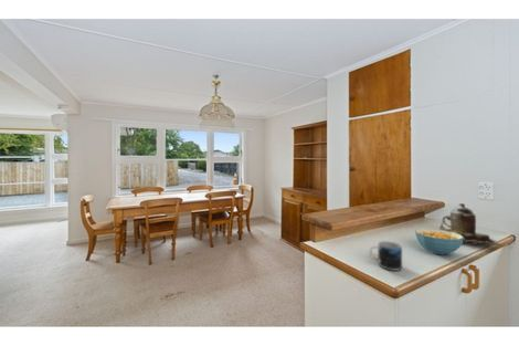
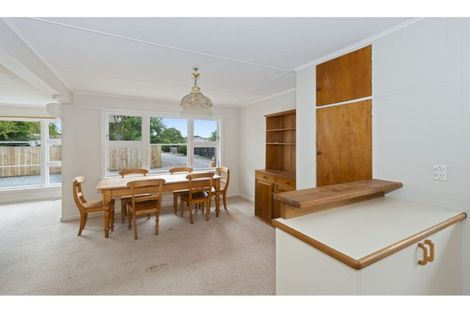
- mug [369,240,403,272]
- cereal bowl [414,228,464,255]
- teapot [438,202,502,247]
